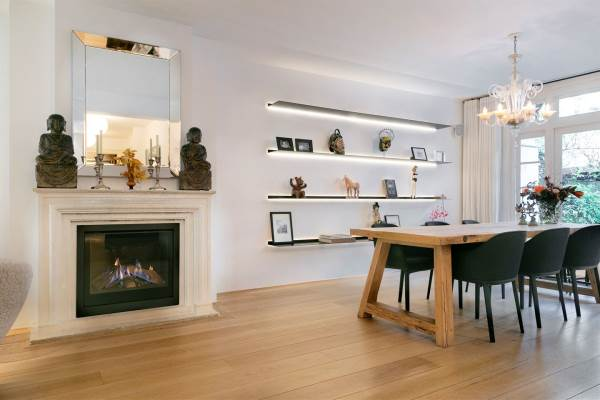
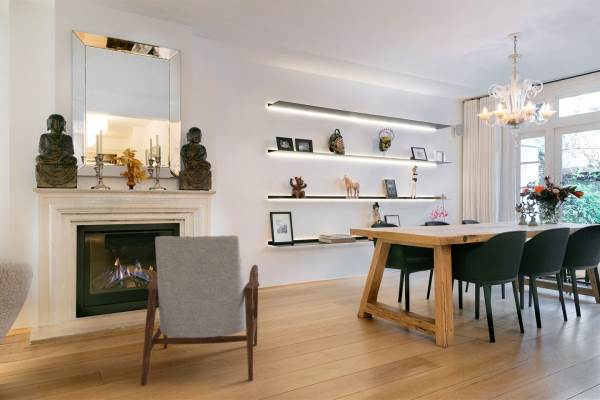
+ armchair [140,234,260,387]
